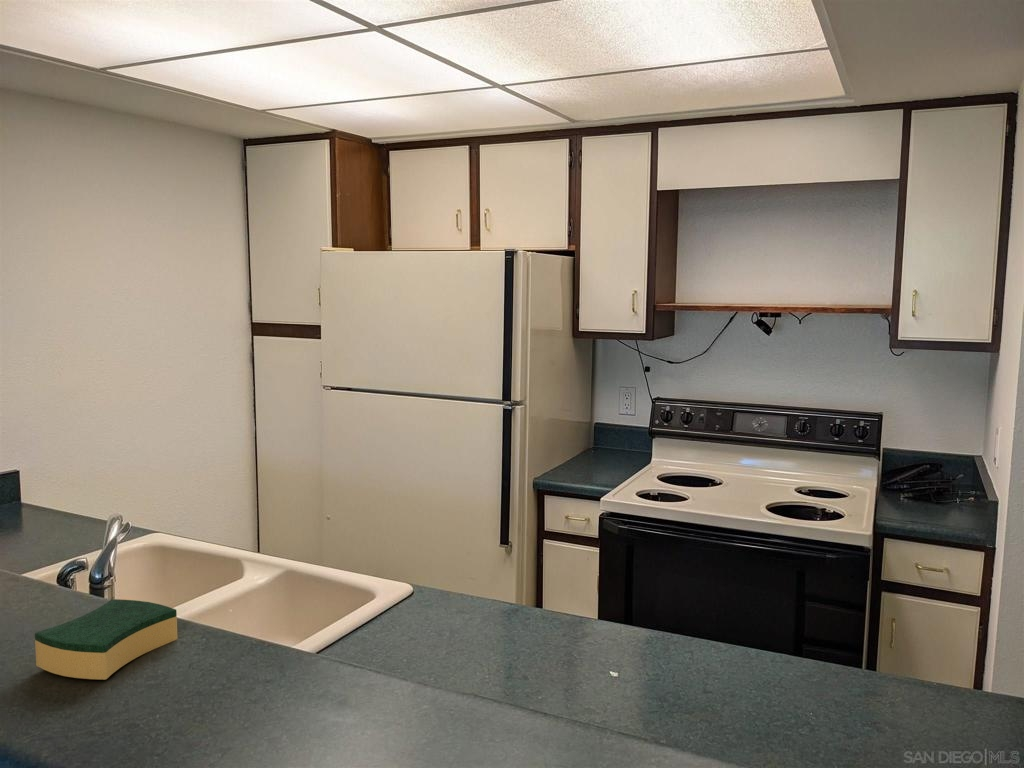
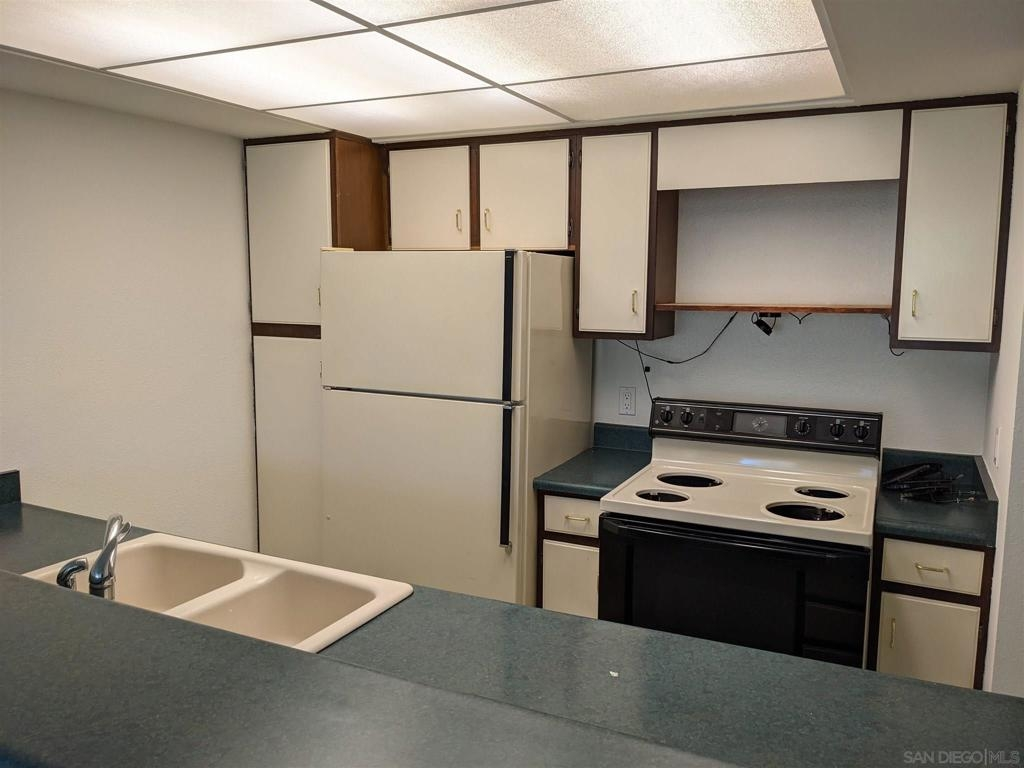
- sponge [34,598,178,681]
